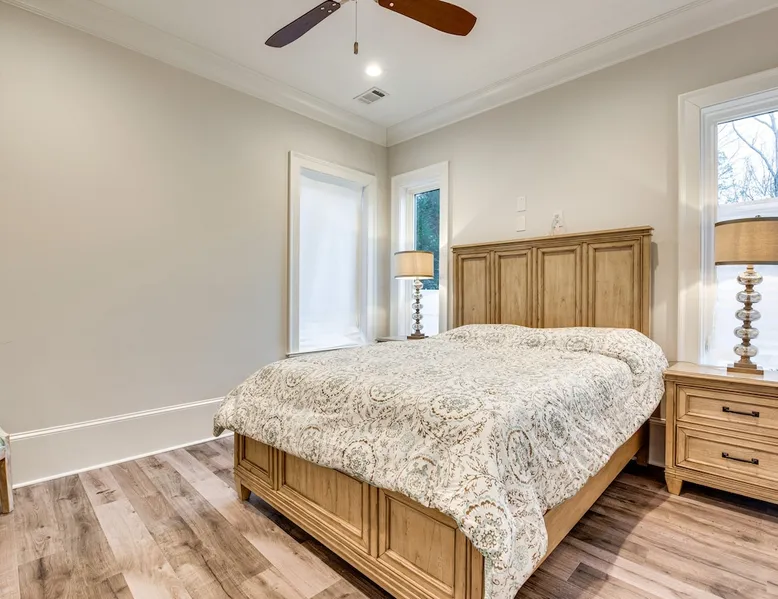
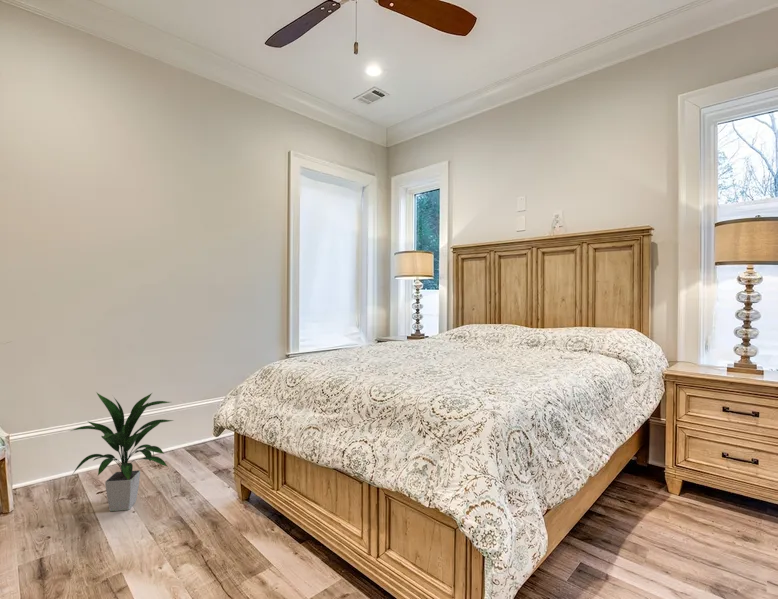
+ indoor plant [69,391,175,512]
